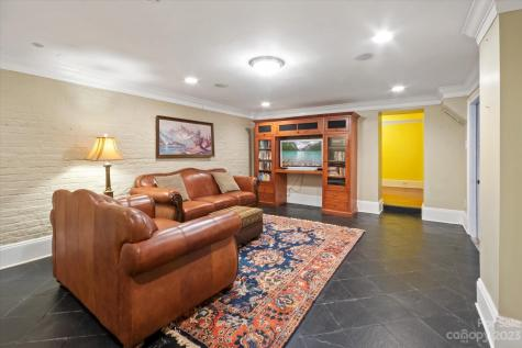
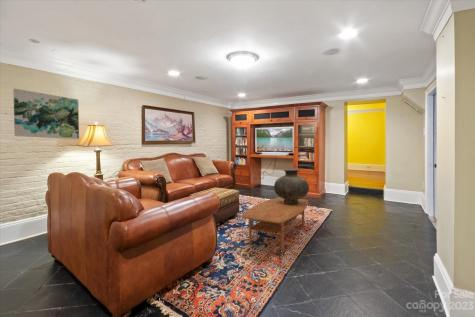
+ wall art [12,87,80,140]
+ ceramic pot [273,168,310,205]
+ coffee table [240,196,309,252]
